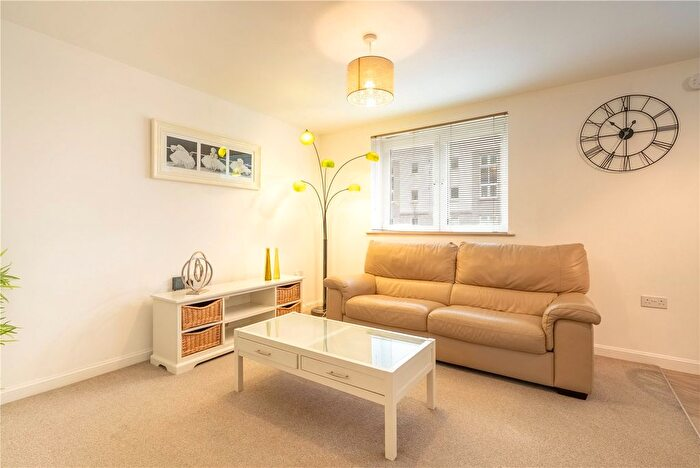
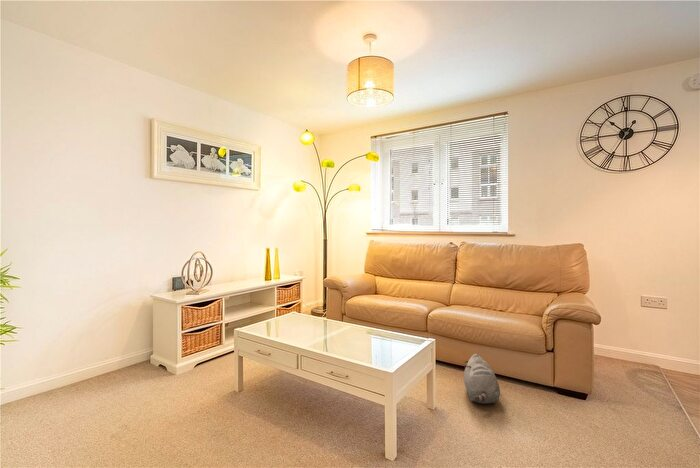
+ plush toy [463,353,501,405]
